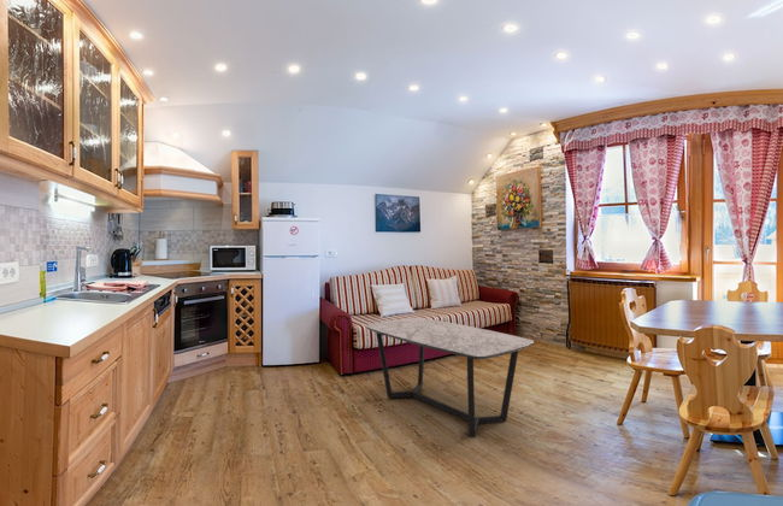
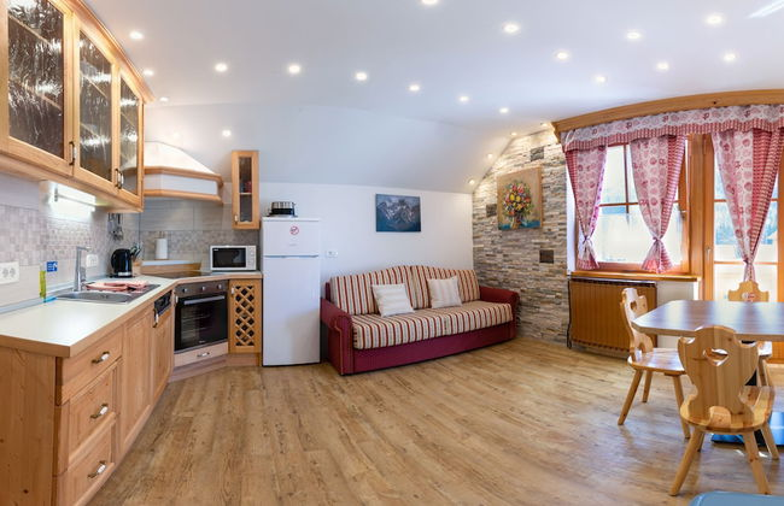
- coffee table [364,317,535,439]
